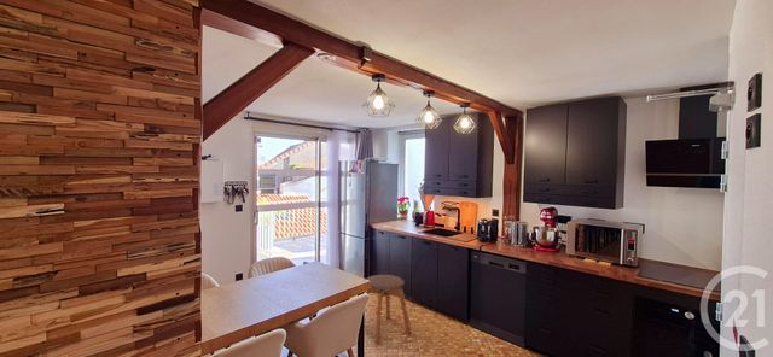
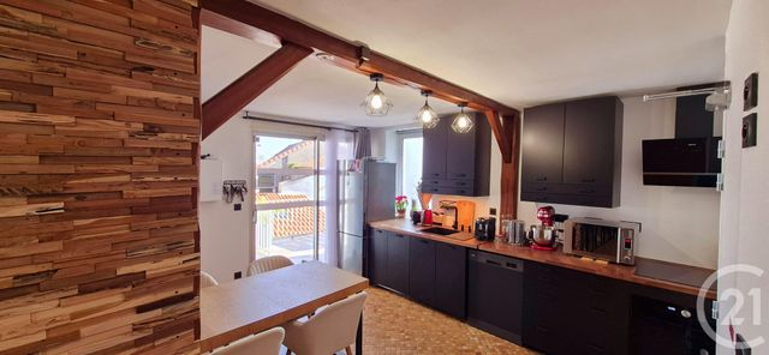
- stool [365,274,412,345]
